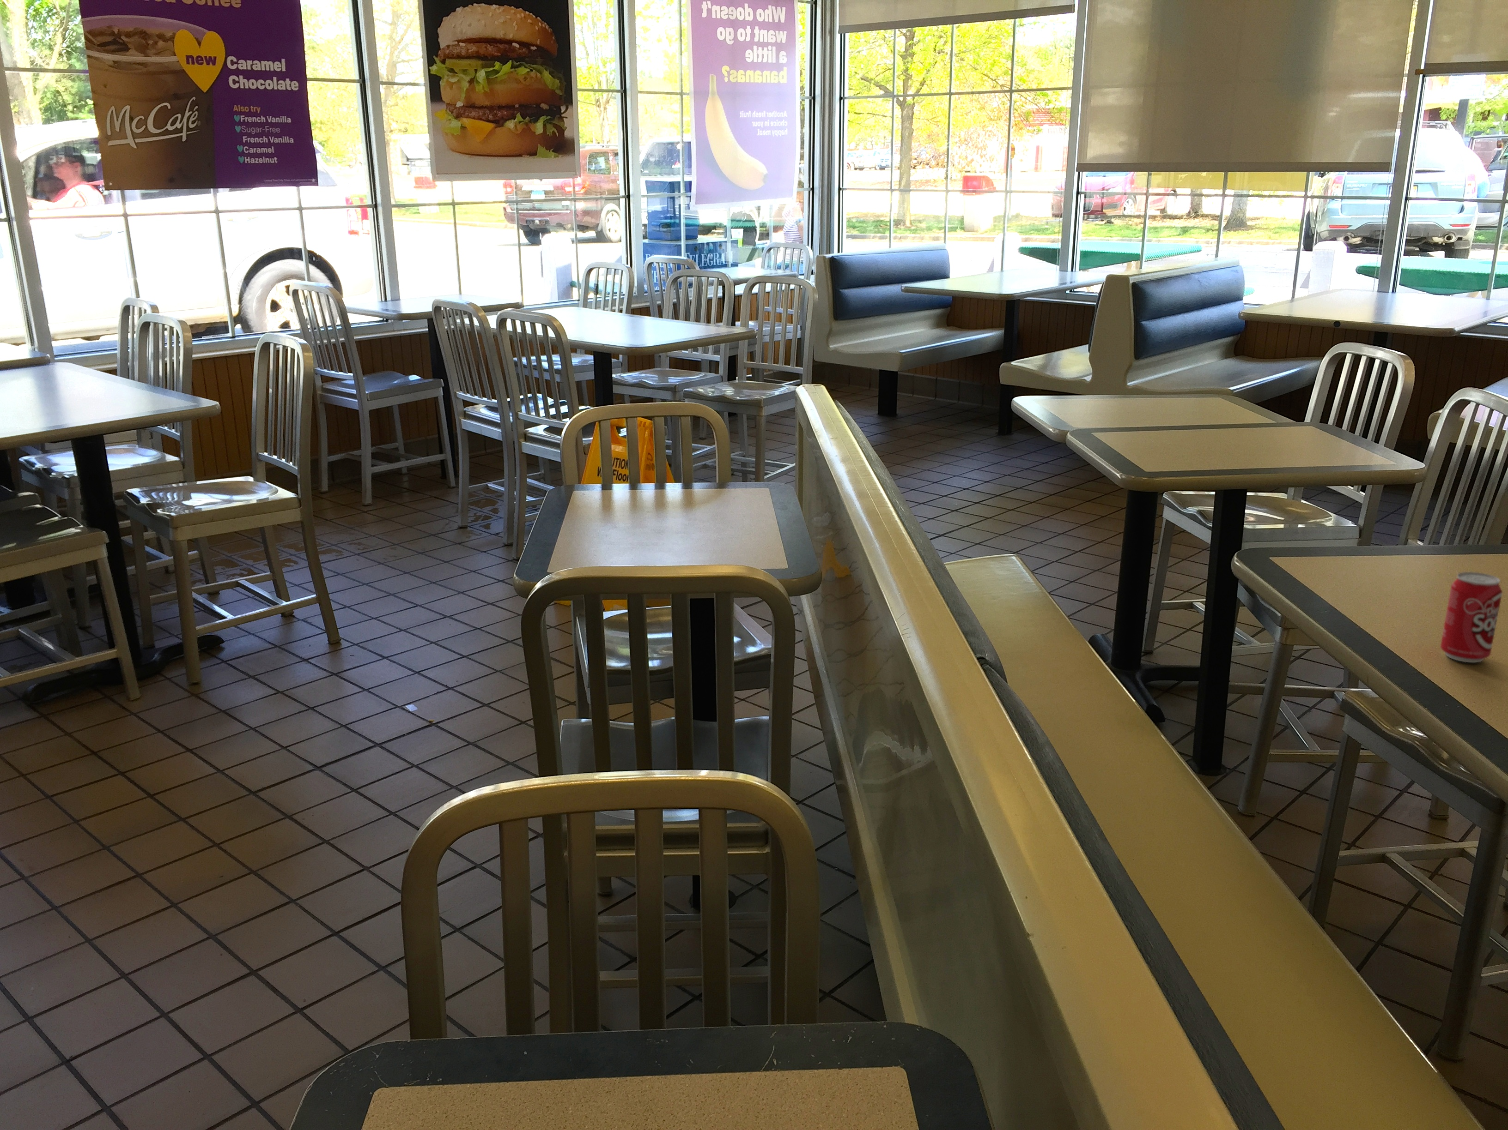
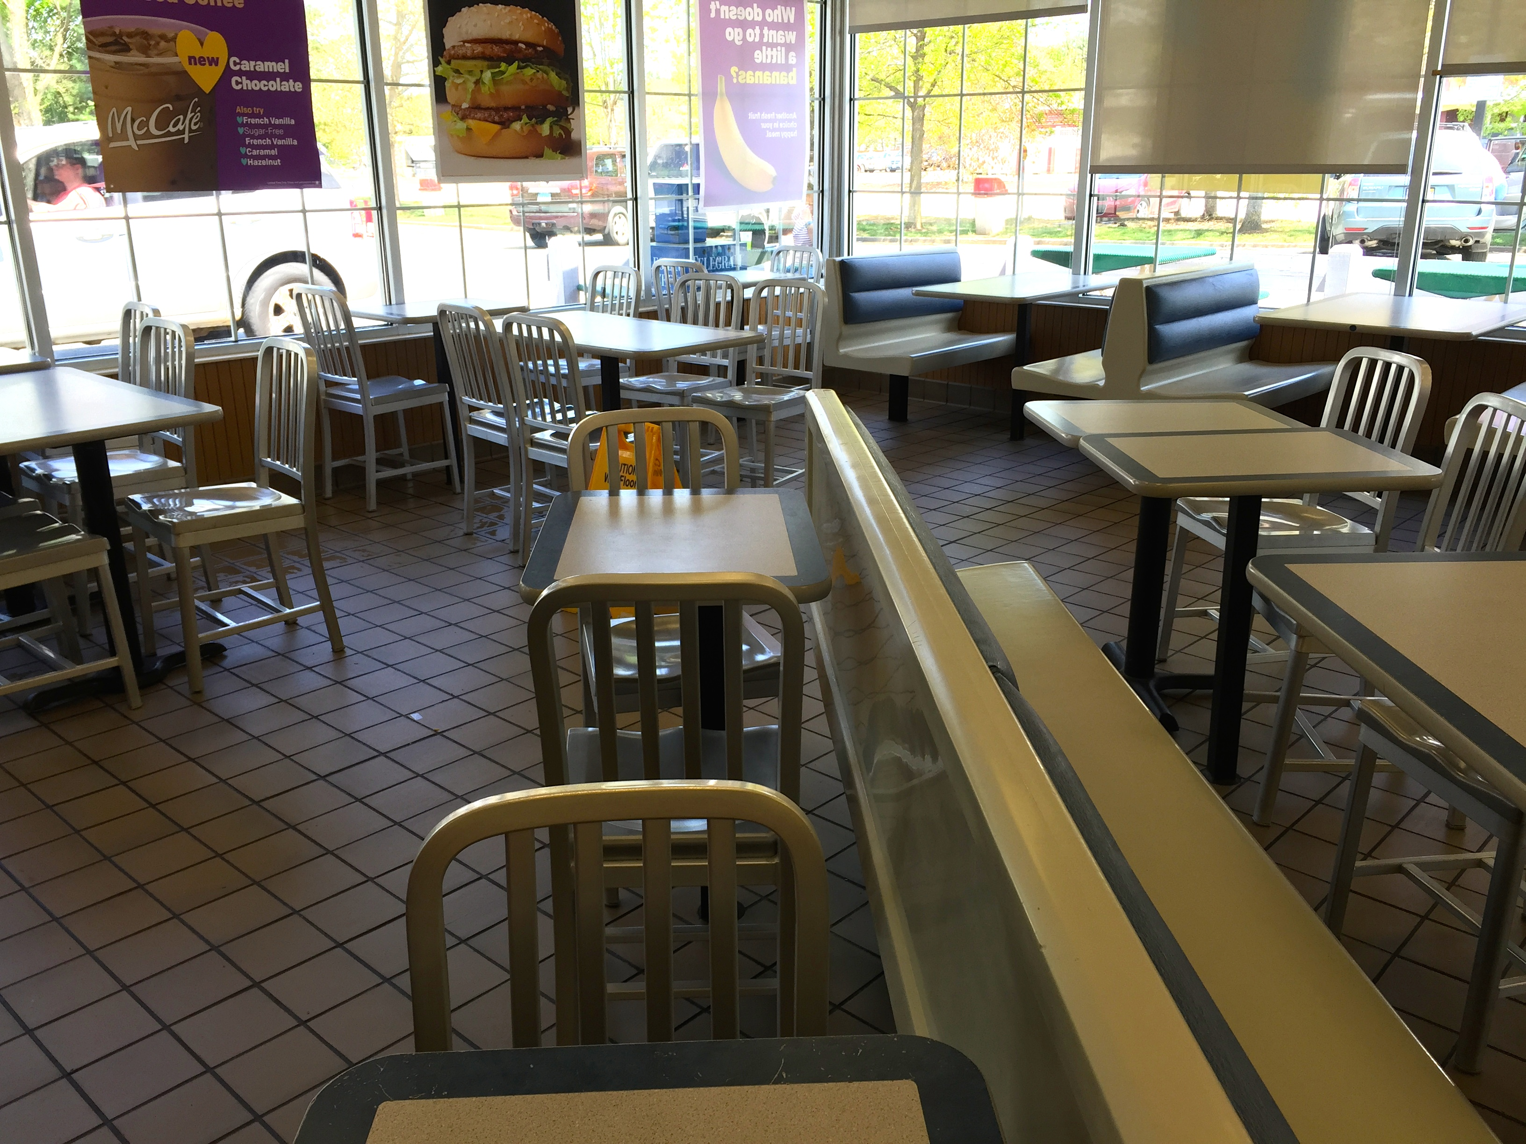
- beverage can [1440,571,1503,662]
